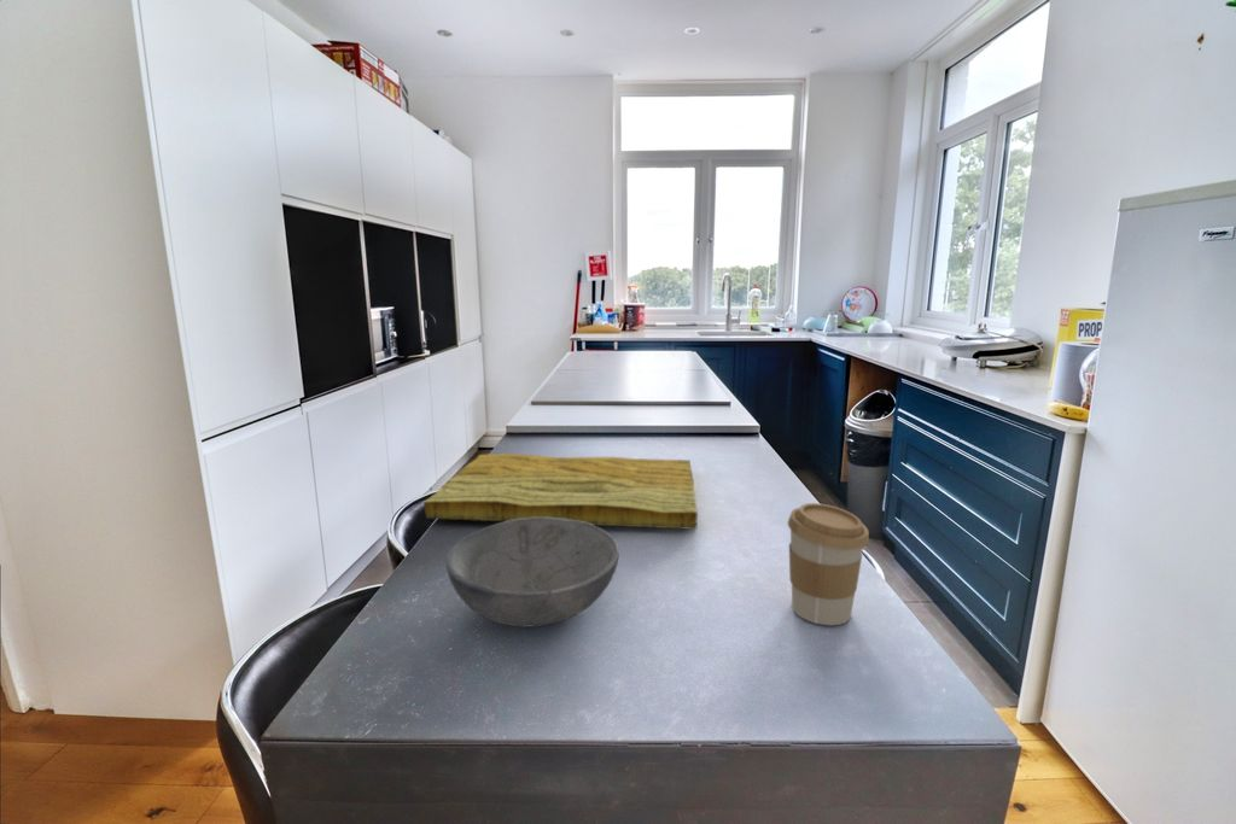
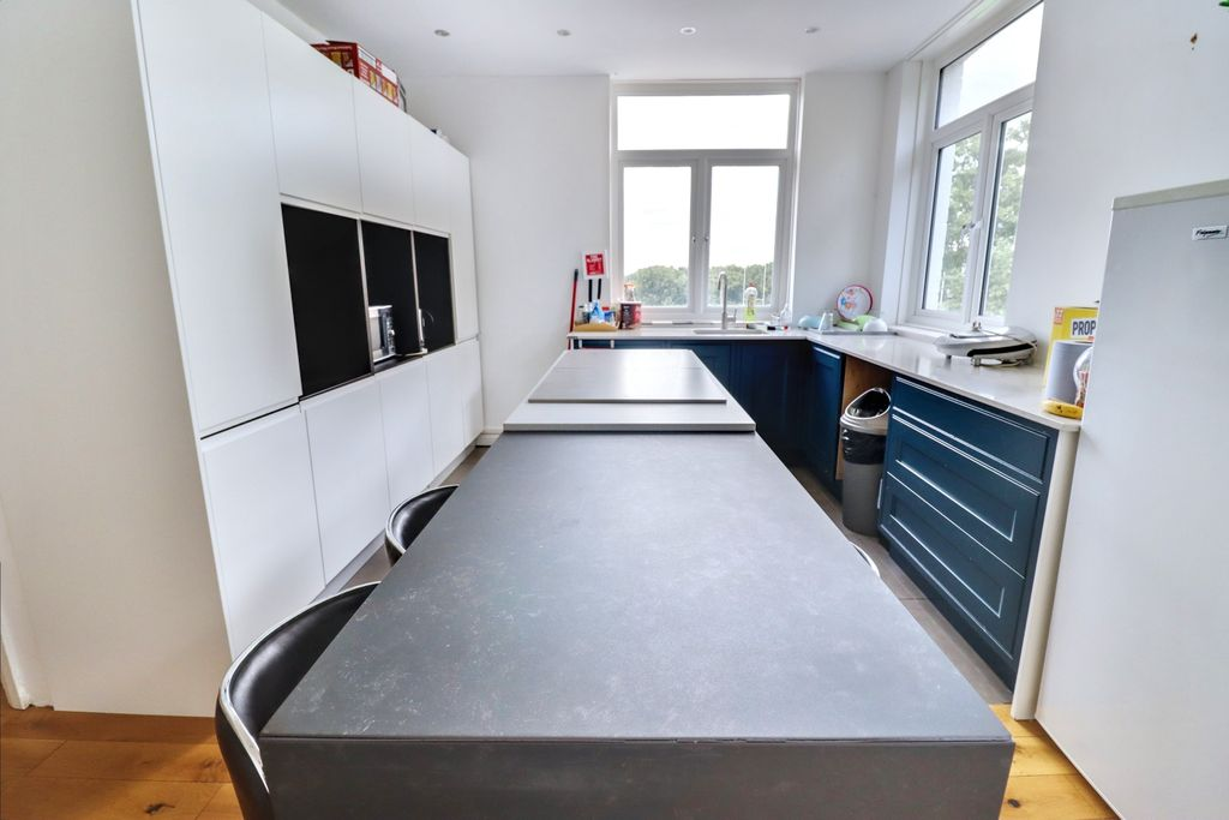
- cutting board [422,452,699,531]
- coffee cup [787,502,870,626]
- bowl [445,518,620,629]
